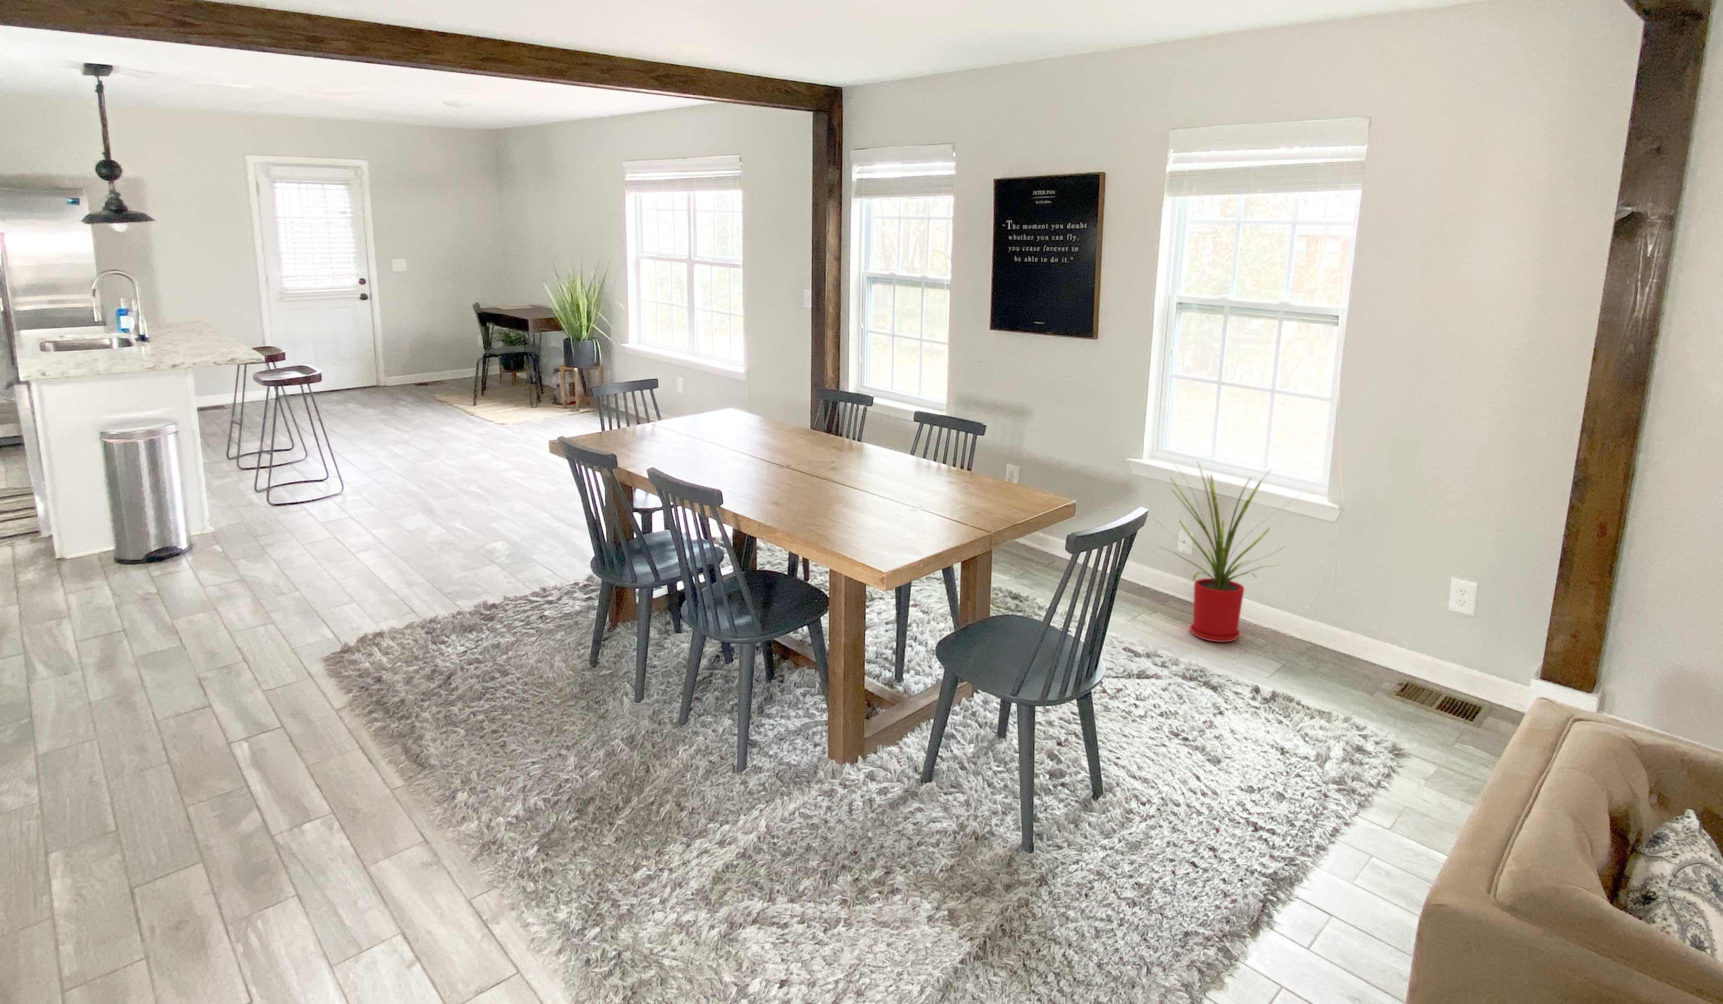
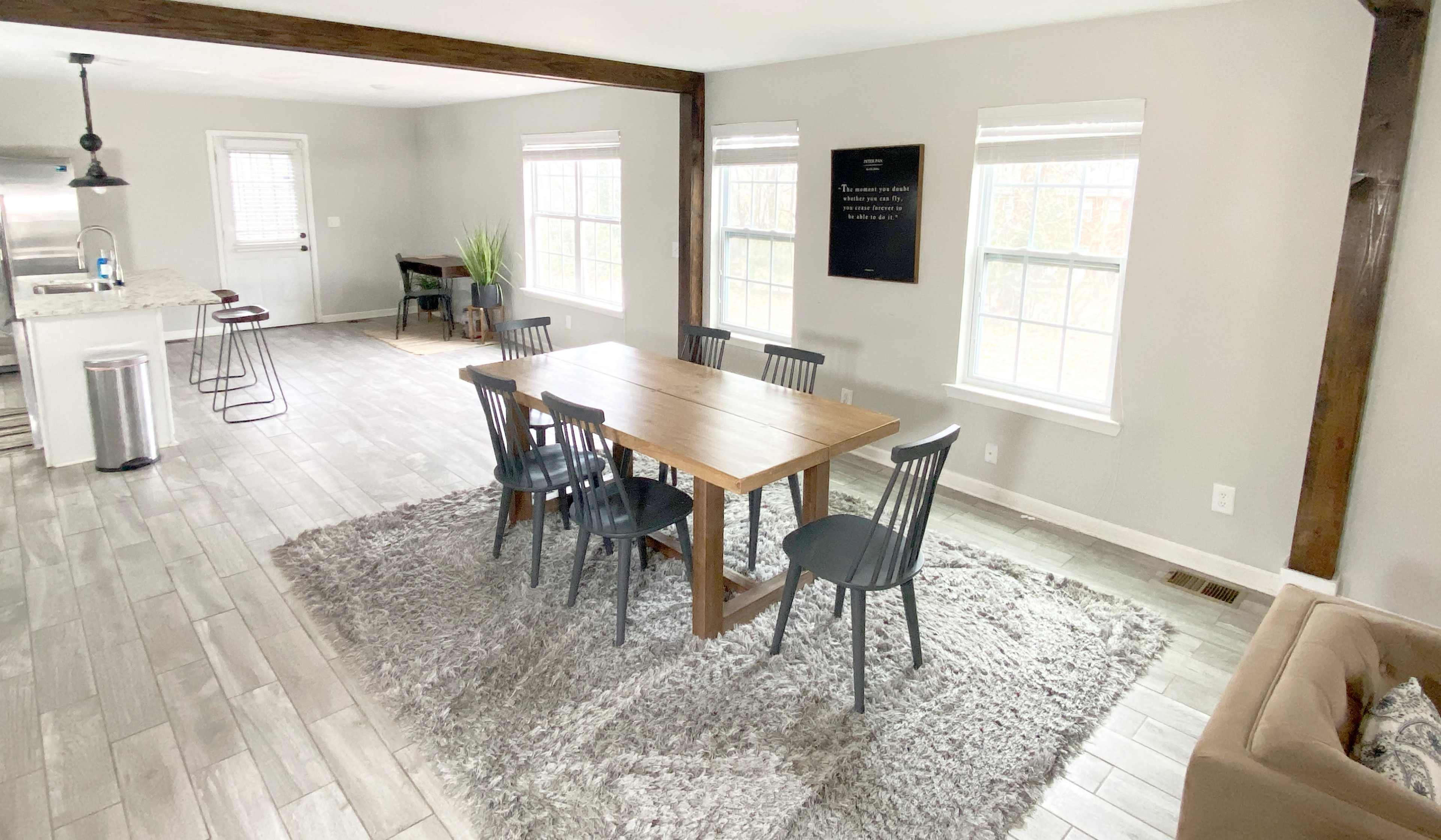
- house plant [1151,460,1301,643]
